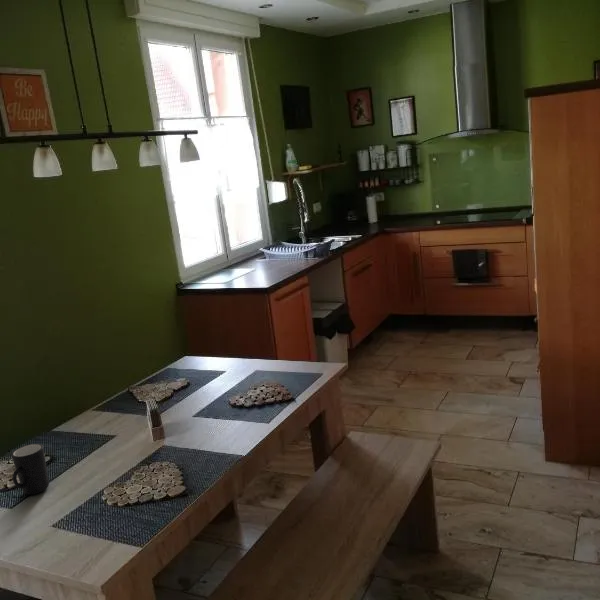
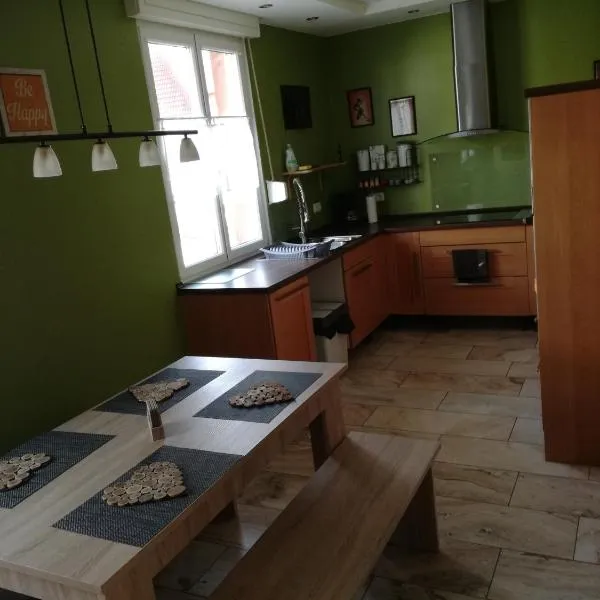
- mug [10,443,50,495]
